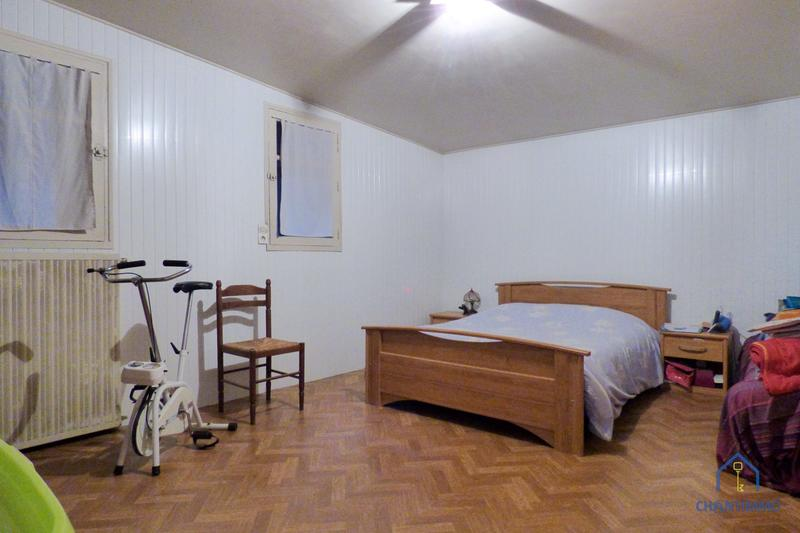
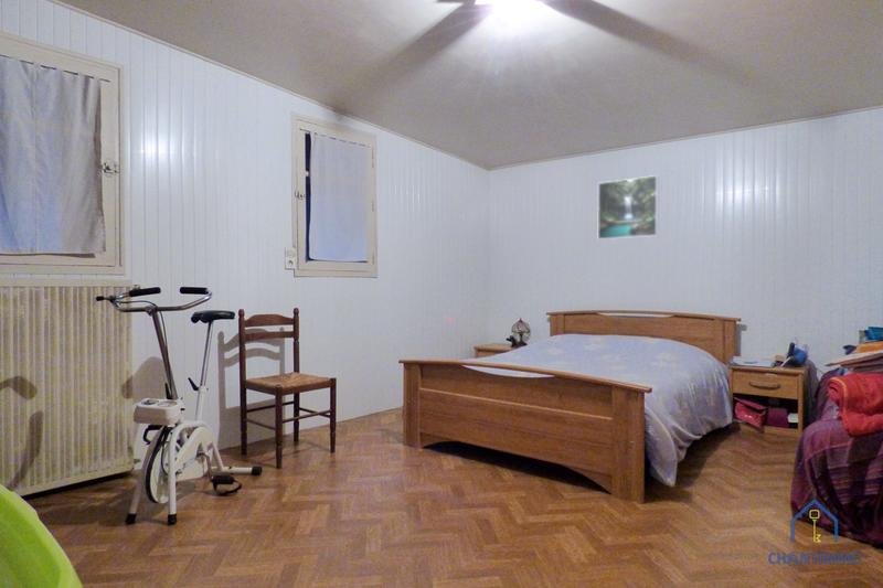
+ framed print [597,174,659,240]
